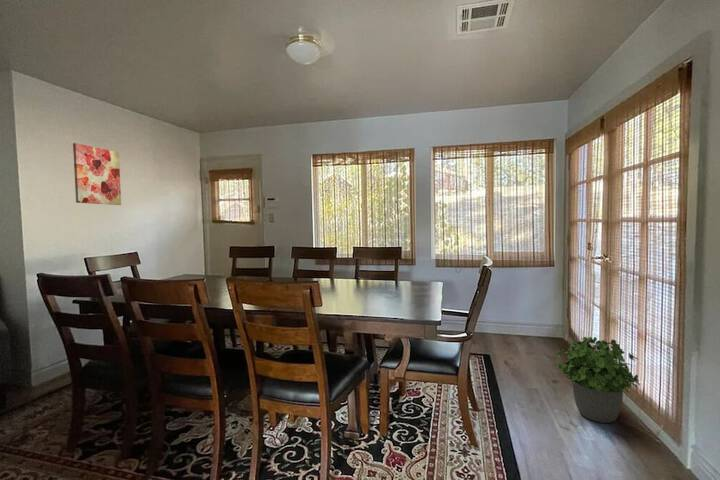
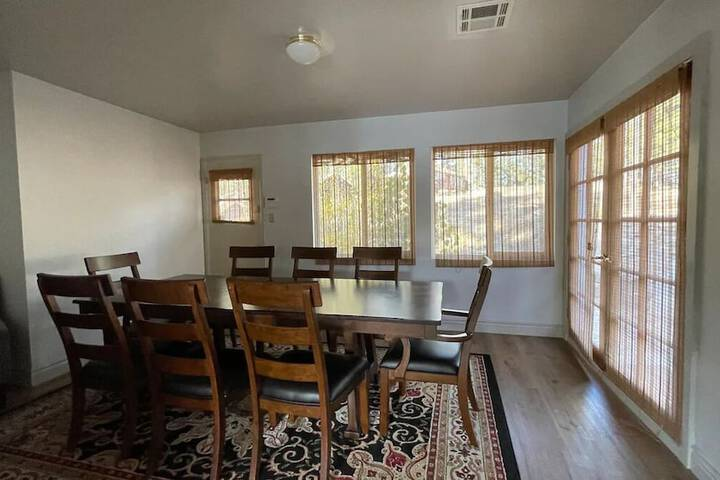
- wall art [72,142,122,206]
- potted plant [555,335,641,424]
